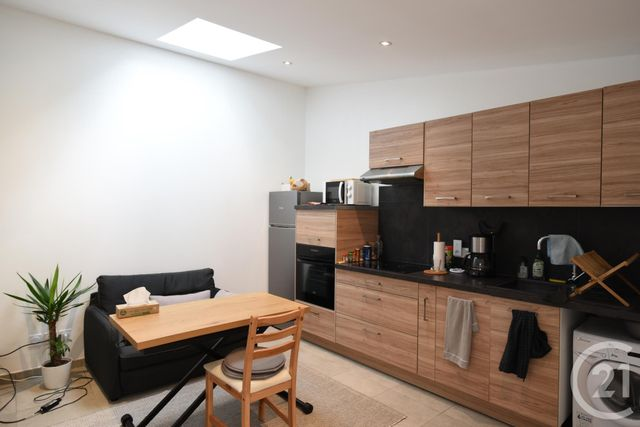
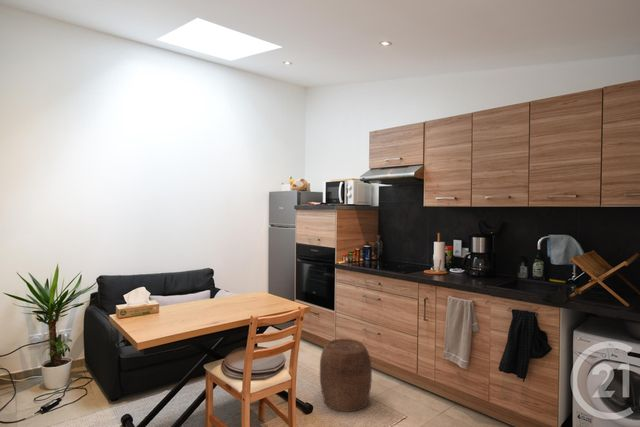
+ stool [319,338,373,413]
